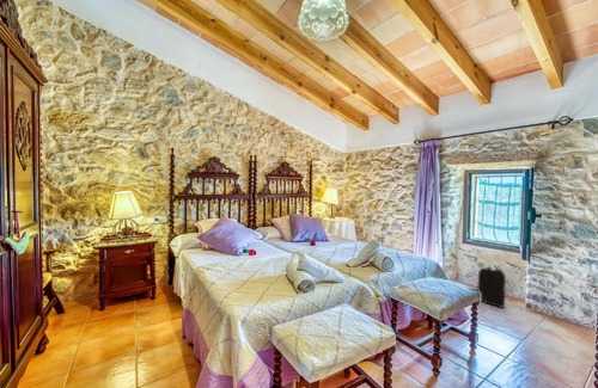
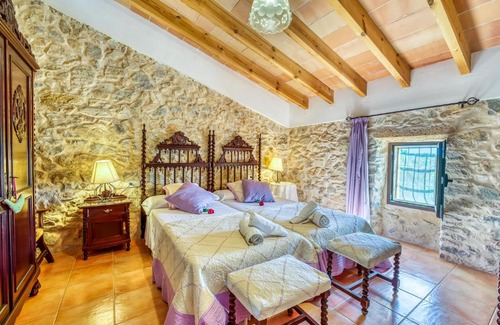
- backpack [477,264,507,309]
